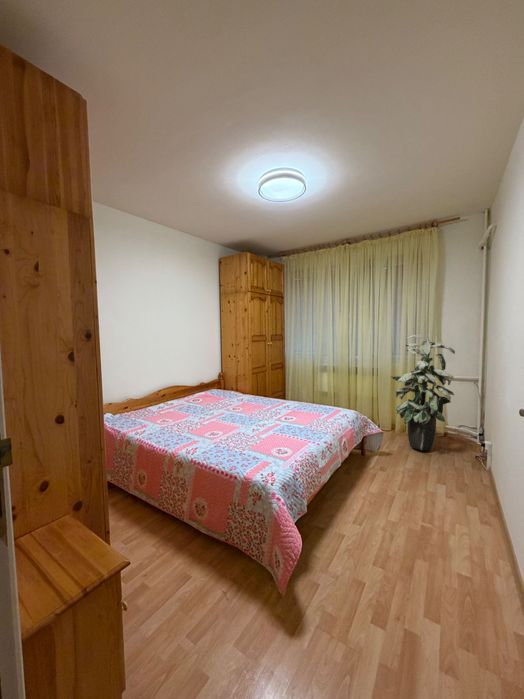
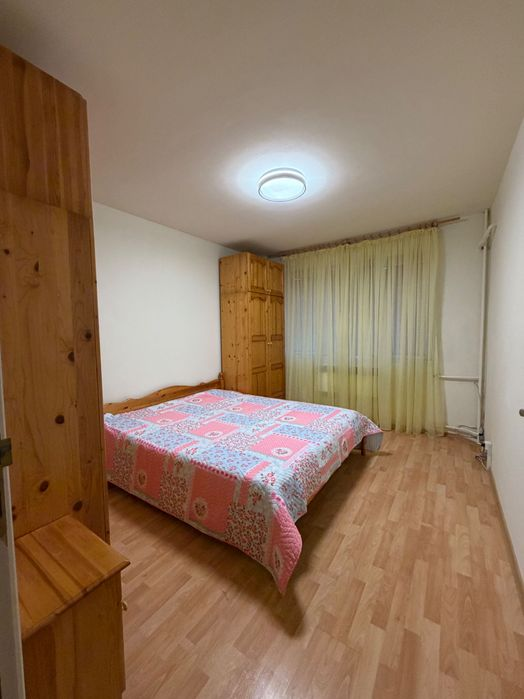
- indoor plant [390,334,456,451]
